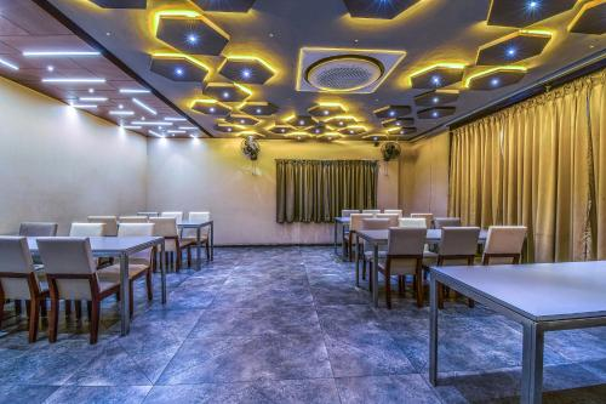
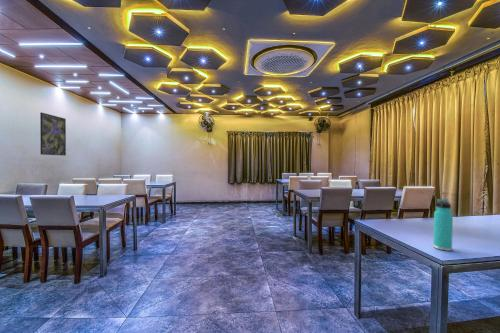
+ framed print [39,112,67,156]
+ thermos bottle [432,198,454,252]
